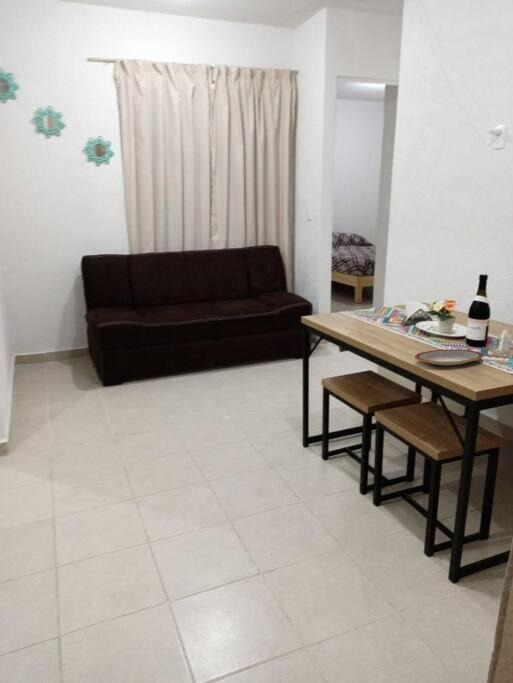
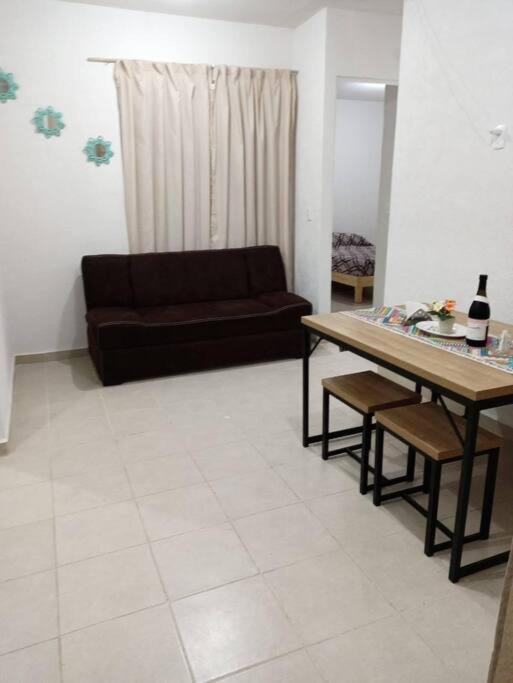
- plate [414,348,484,366]
